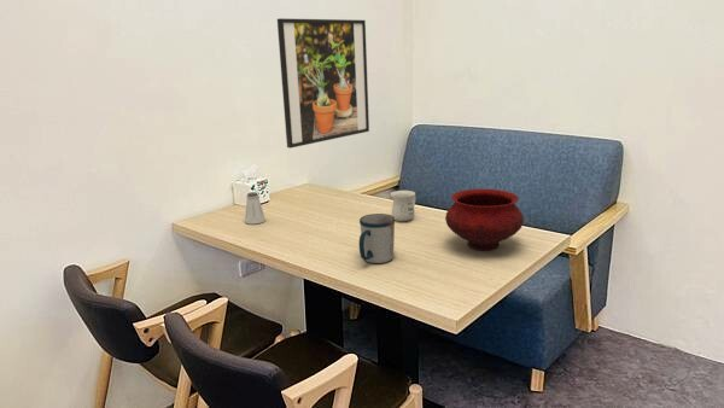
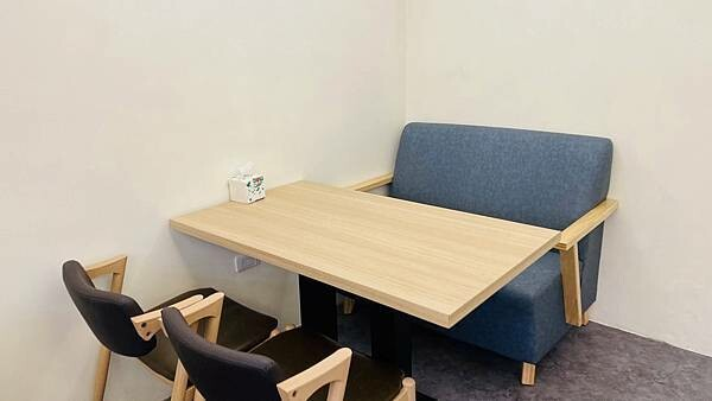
- mug [358,212,396,264]
- mug [390,190,418,222]
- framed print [276,17,370,150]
- saltshaker [244,191,267,226]
- bowl [444,188,525,252]
